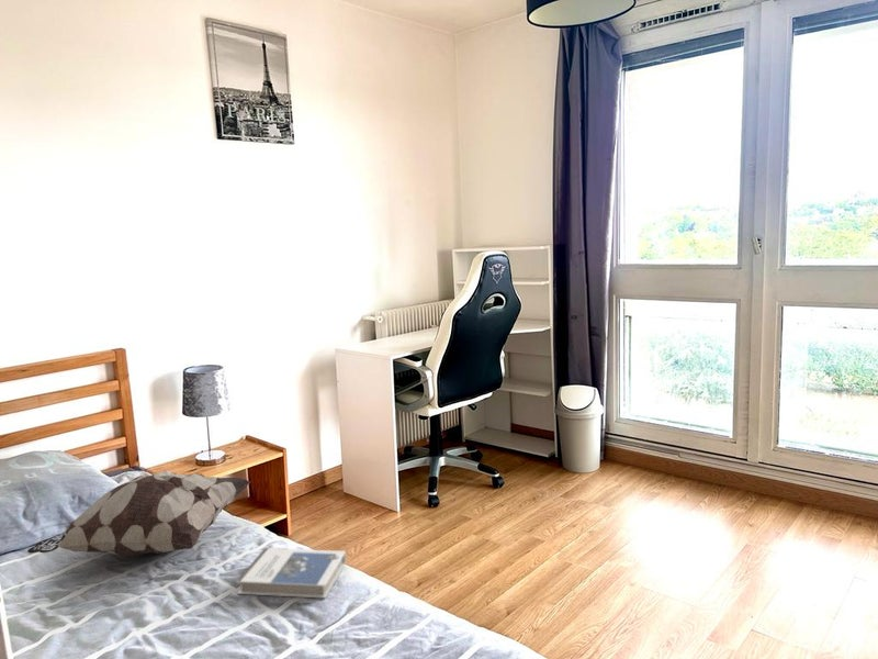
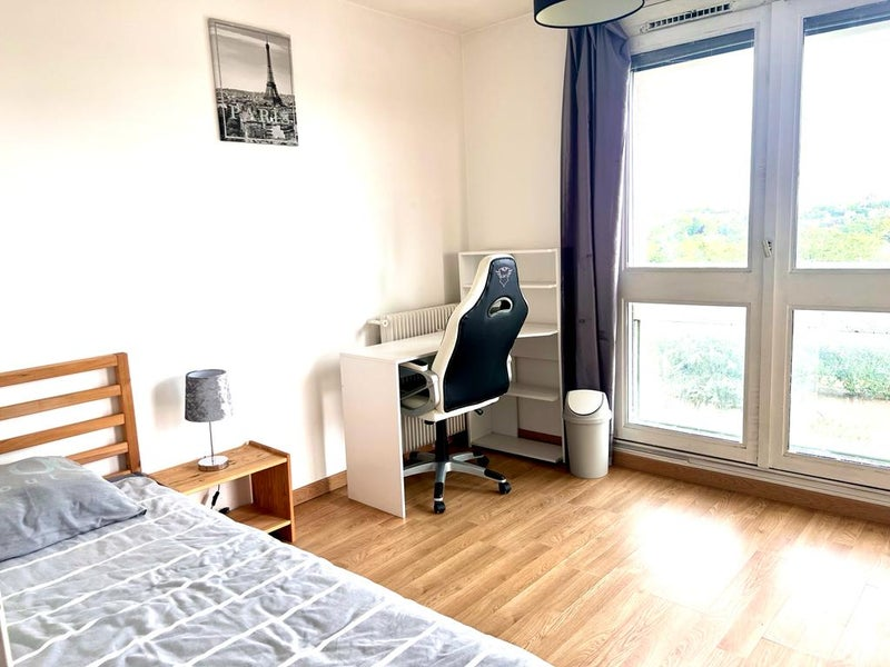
- hardback book [235,547,347,600]
- decorative pillow [26,469,252,557]
